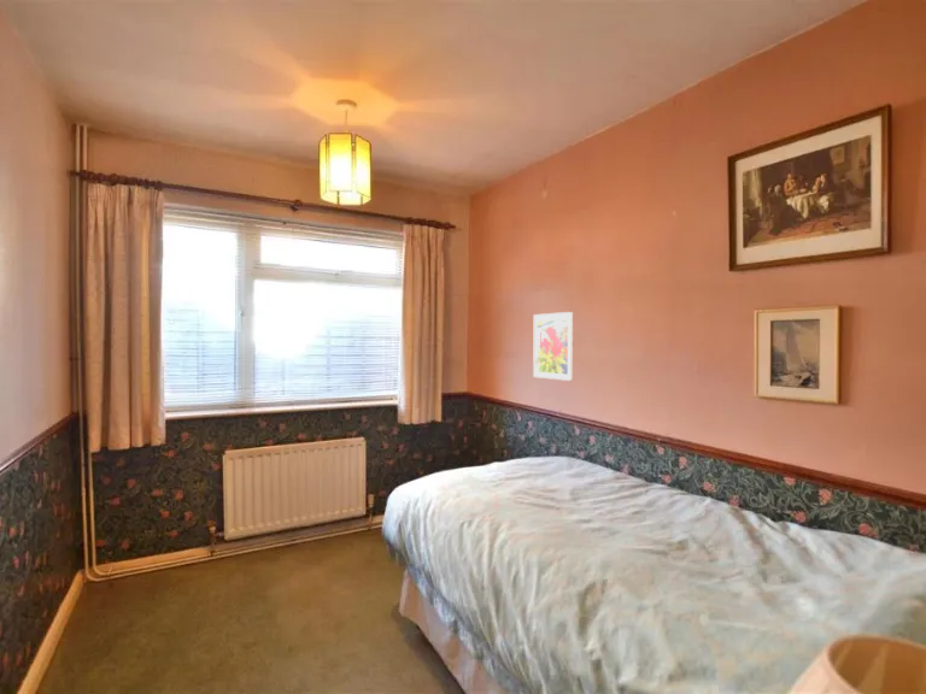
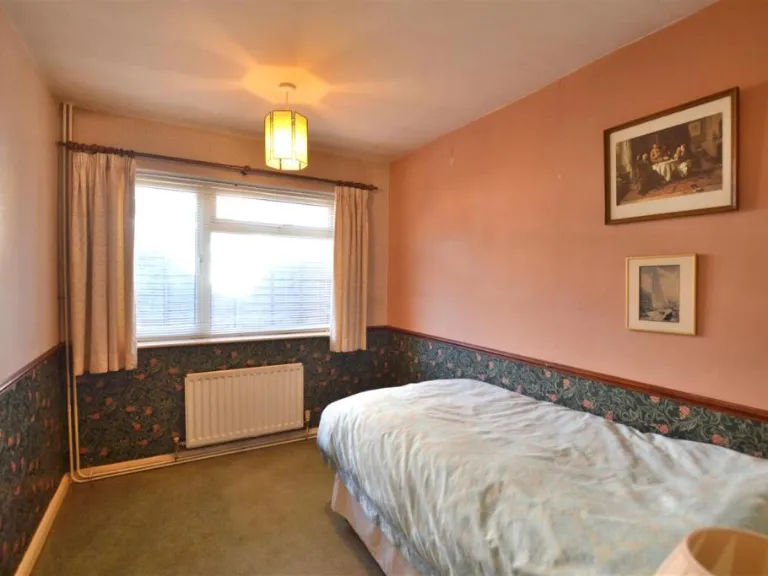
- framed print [532,311,574,382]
